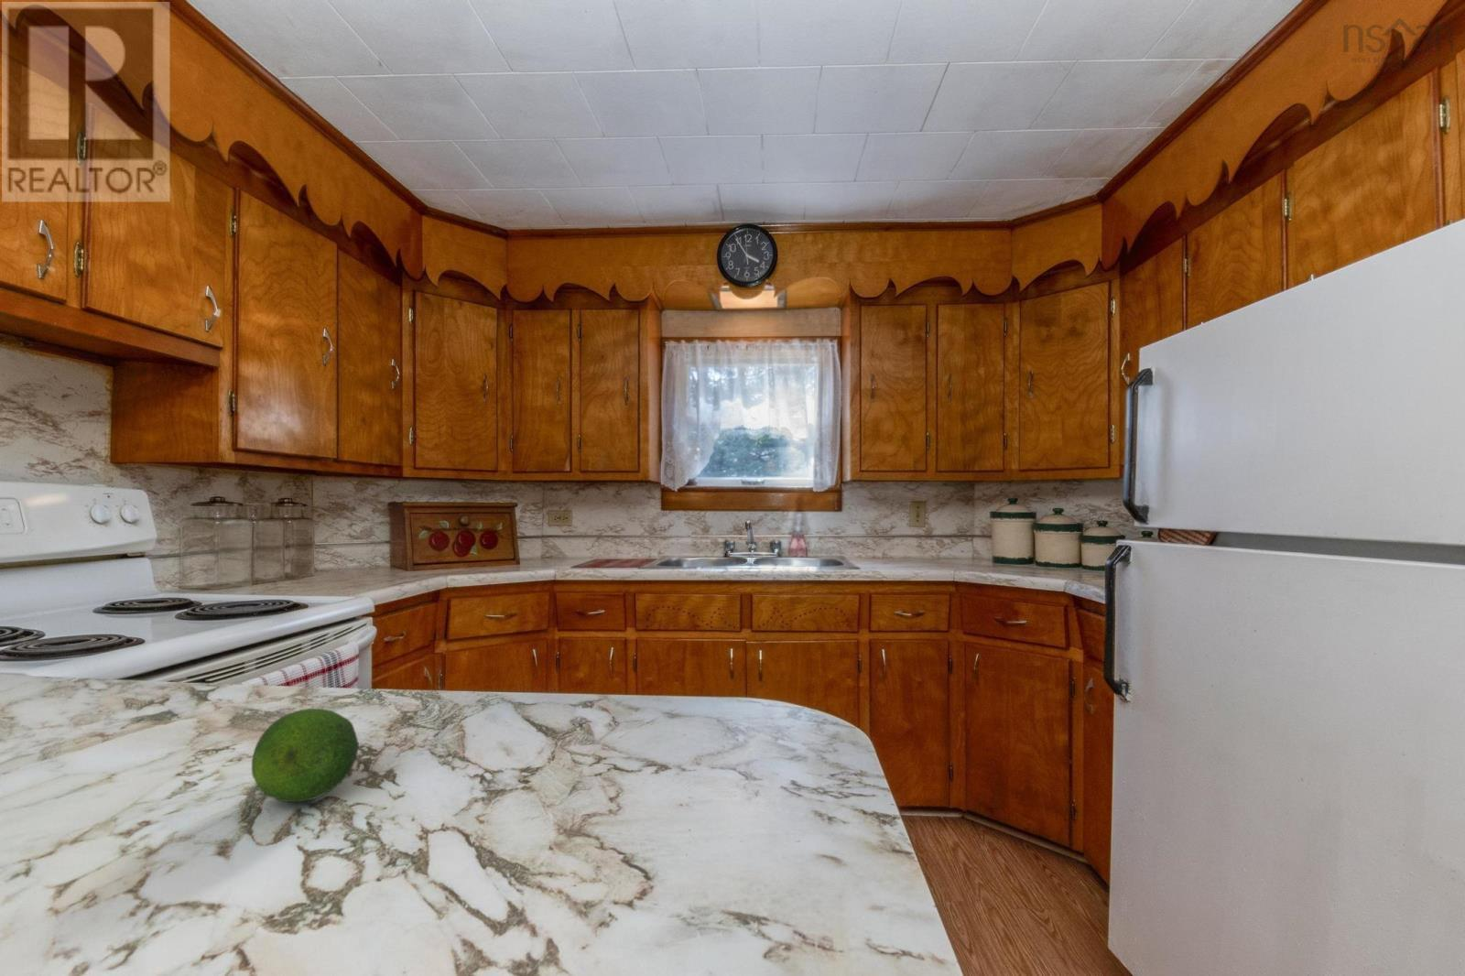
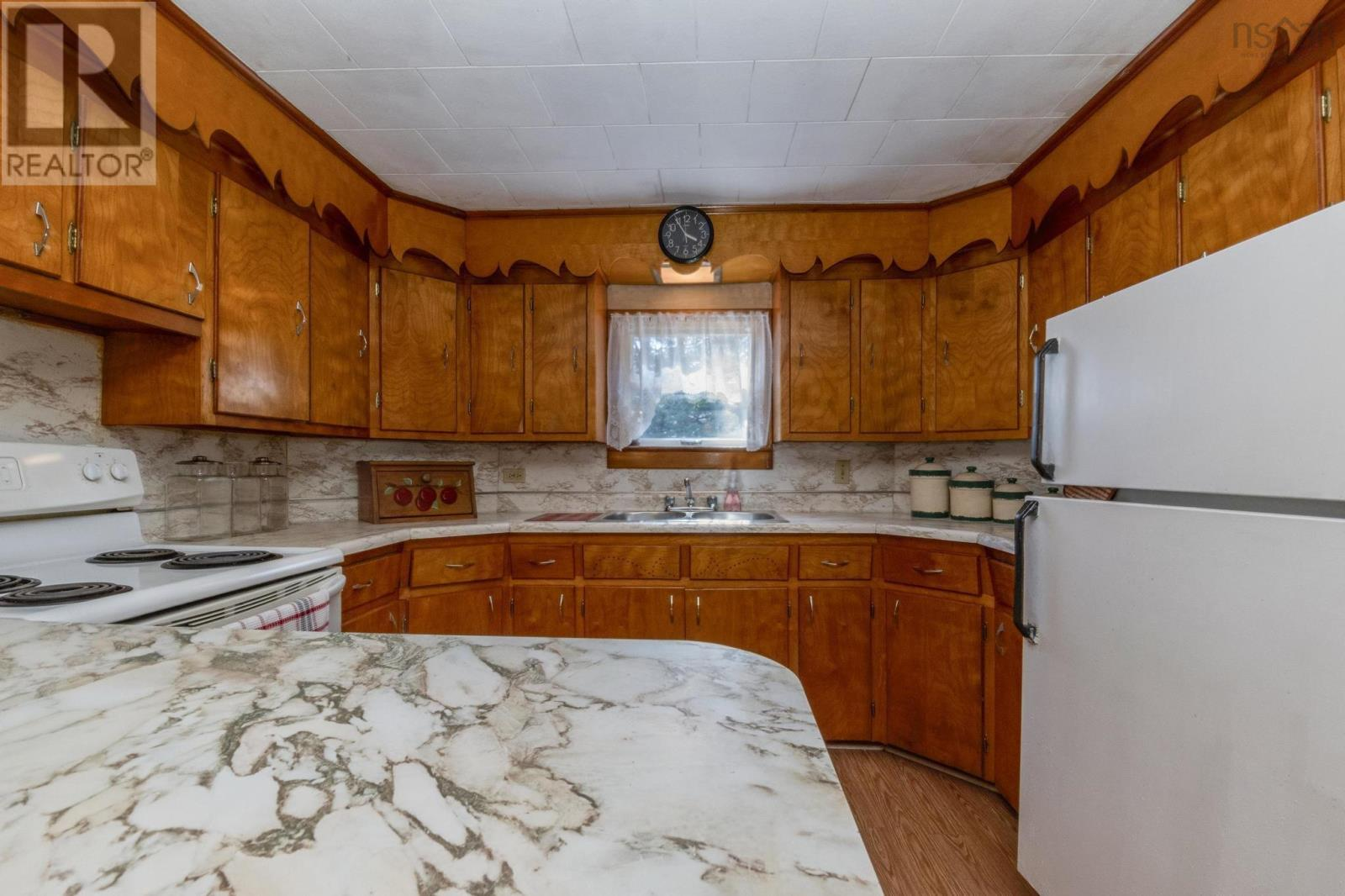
- fruit [251,708,359,803]
